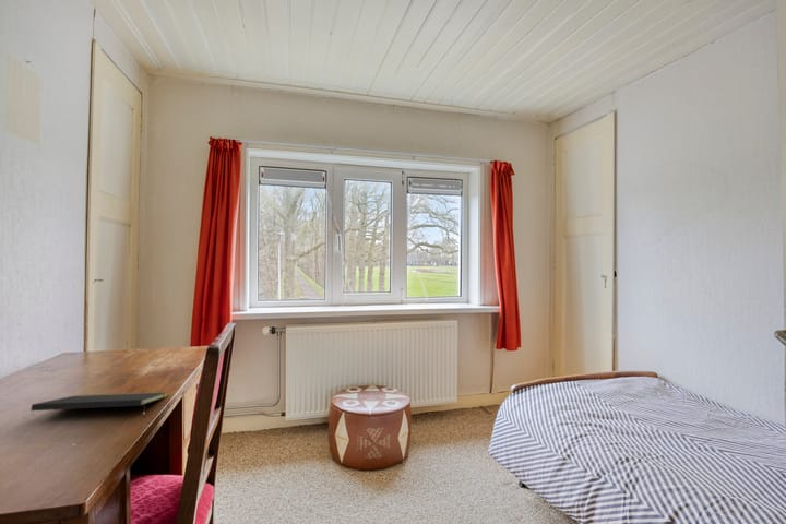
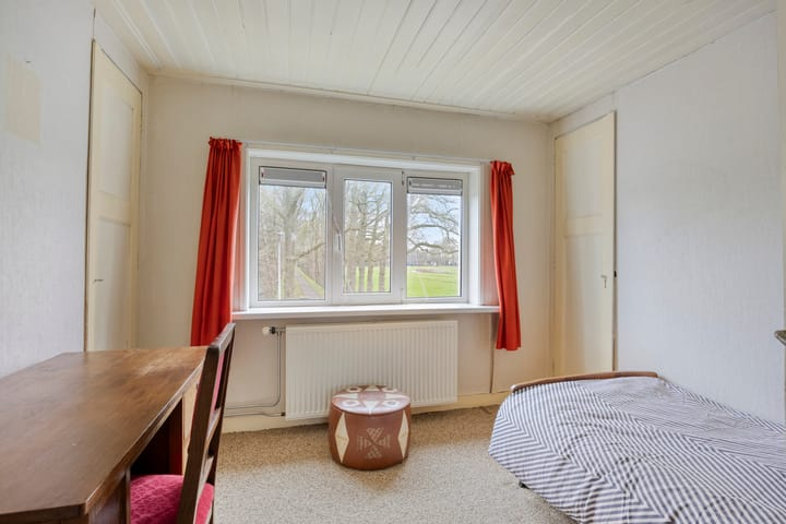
- notepad [29,391,168,419]
